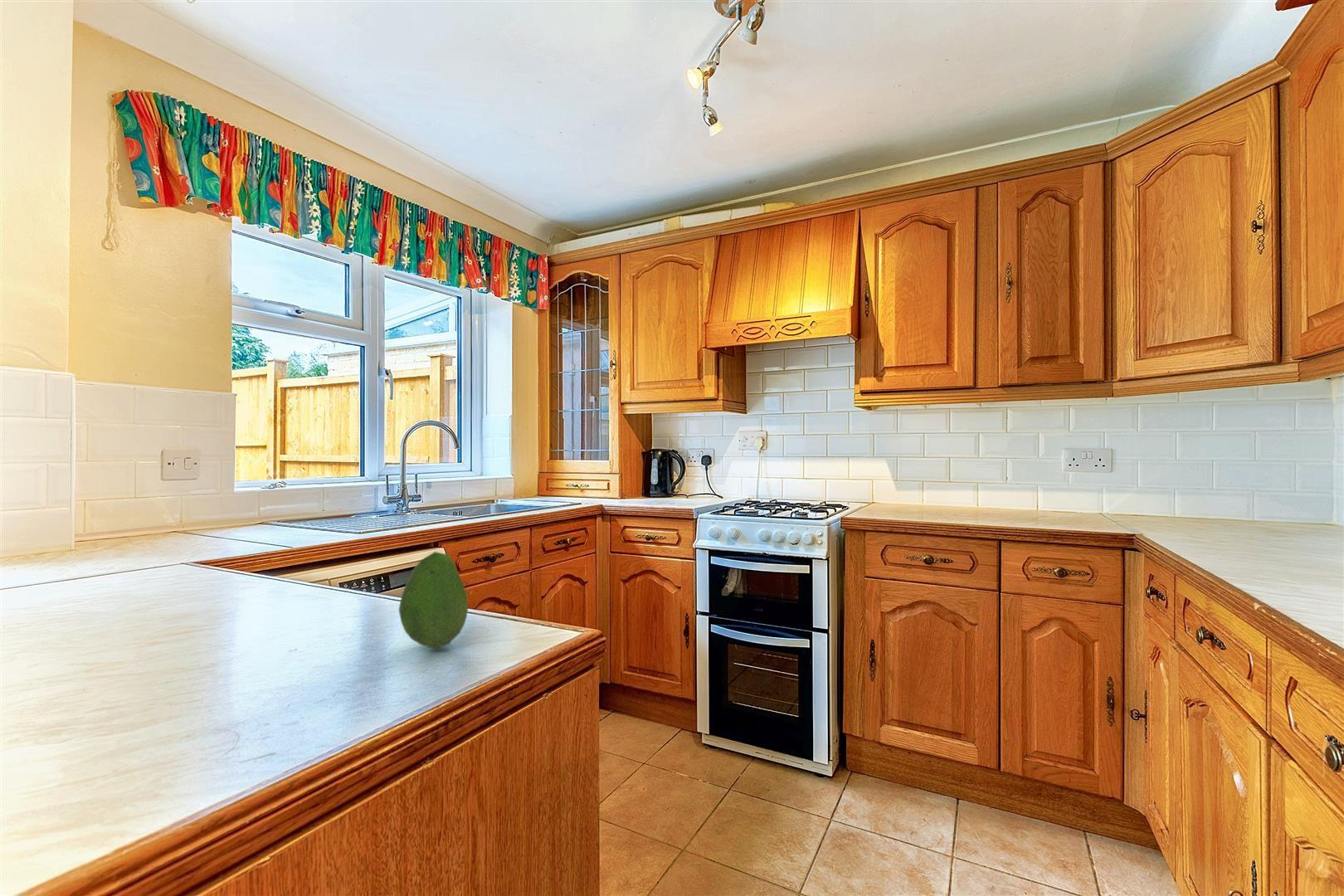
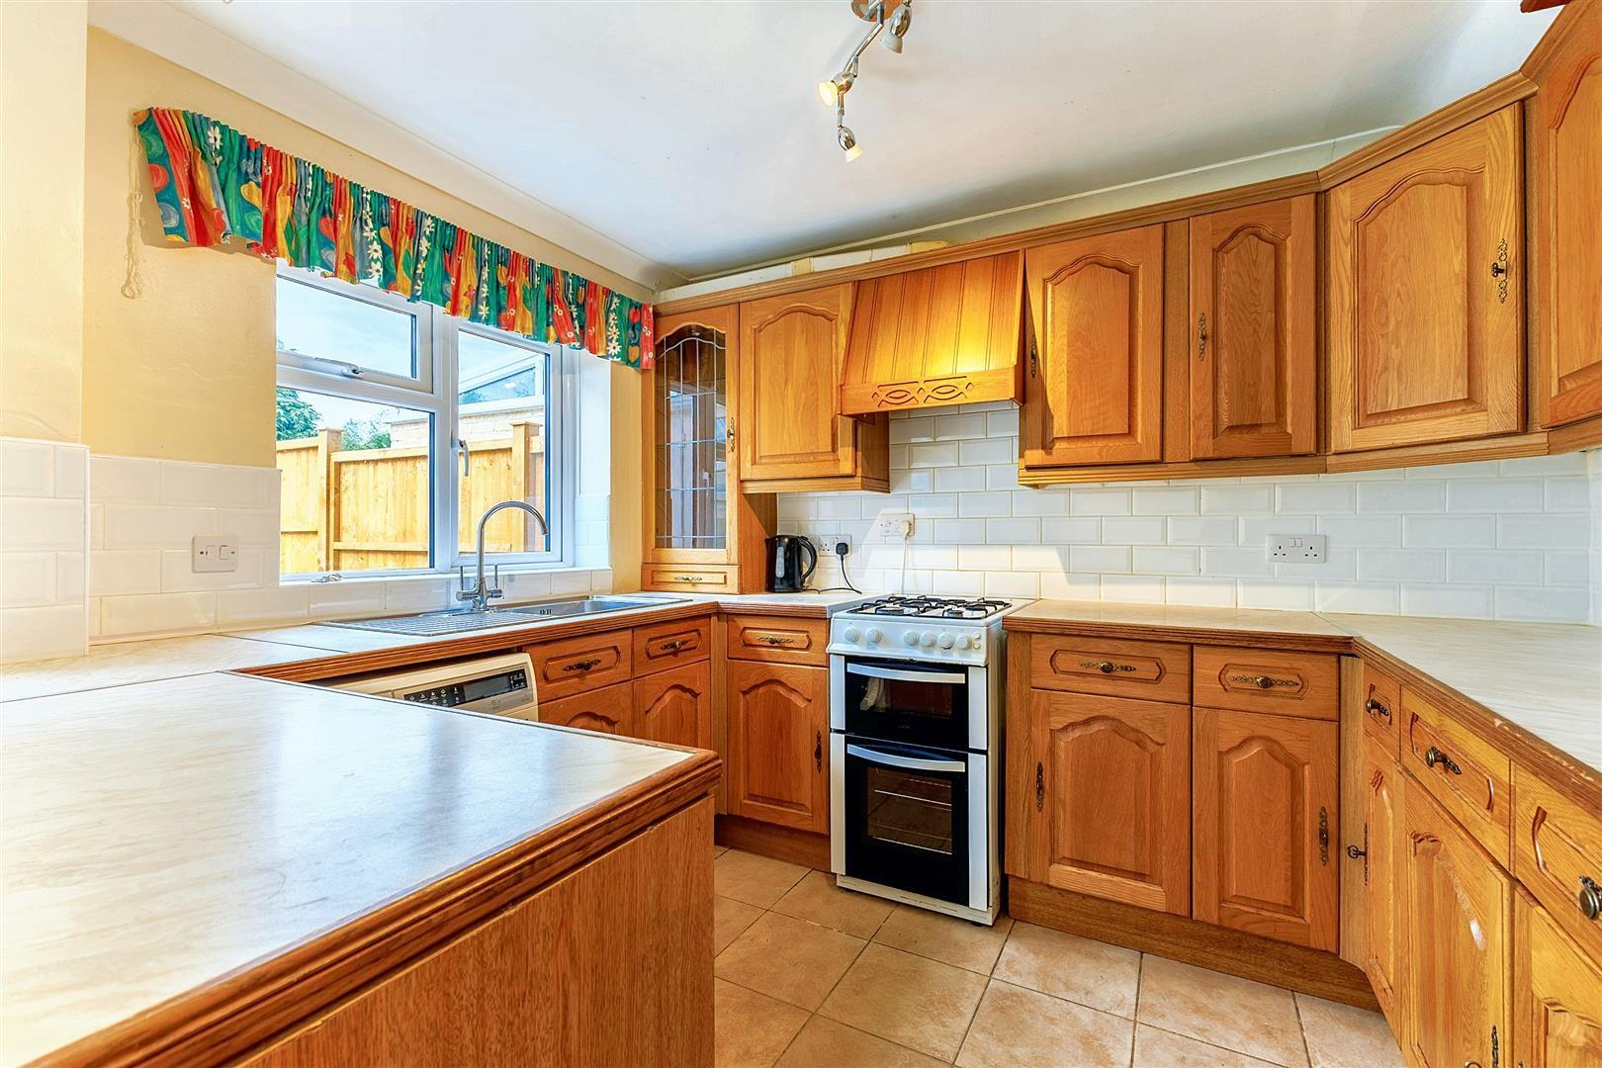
- fruit [398,551,469,650]
